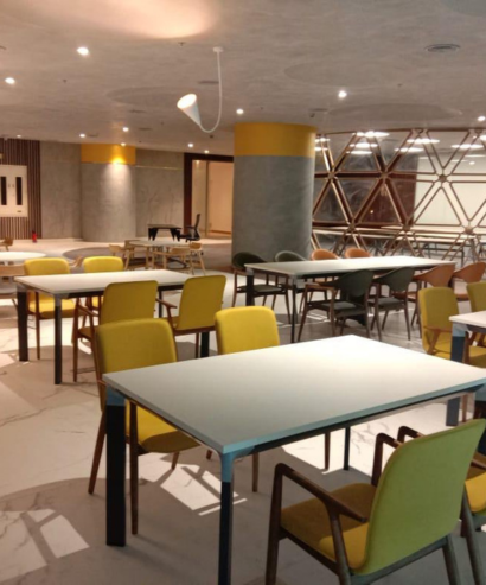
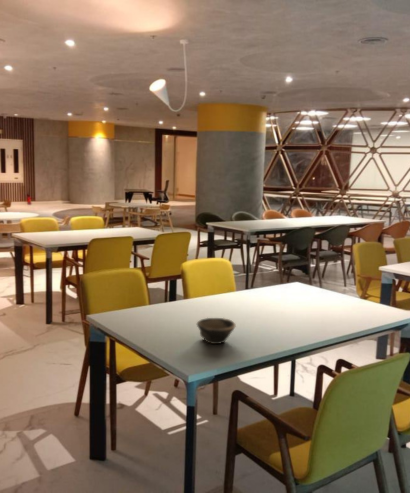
+ bowl [196,317,237,345]
